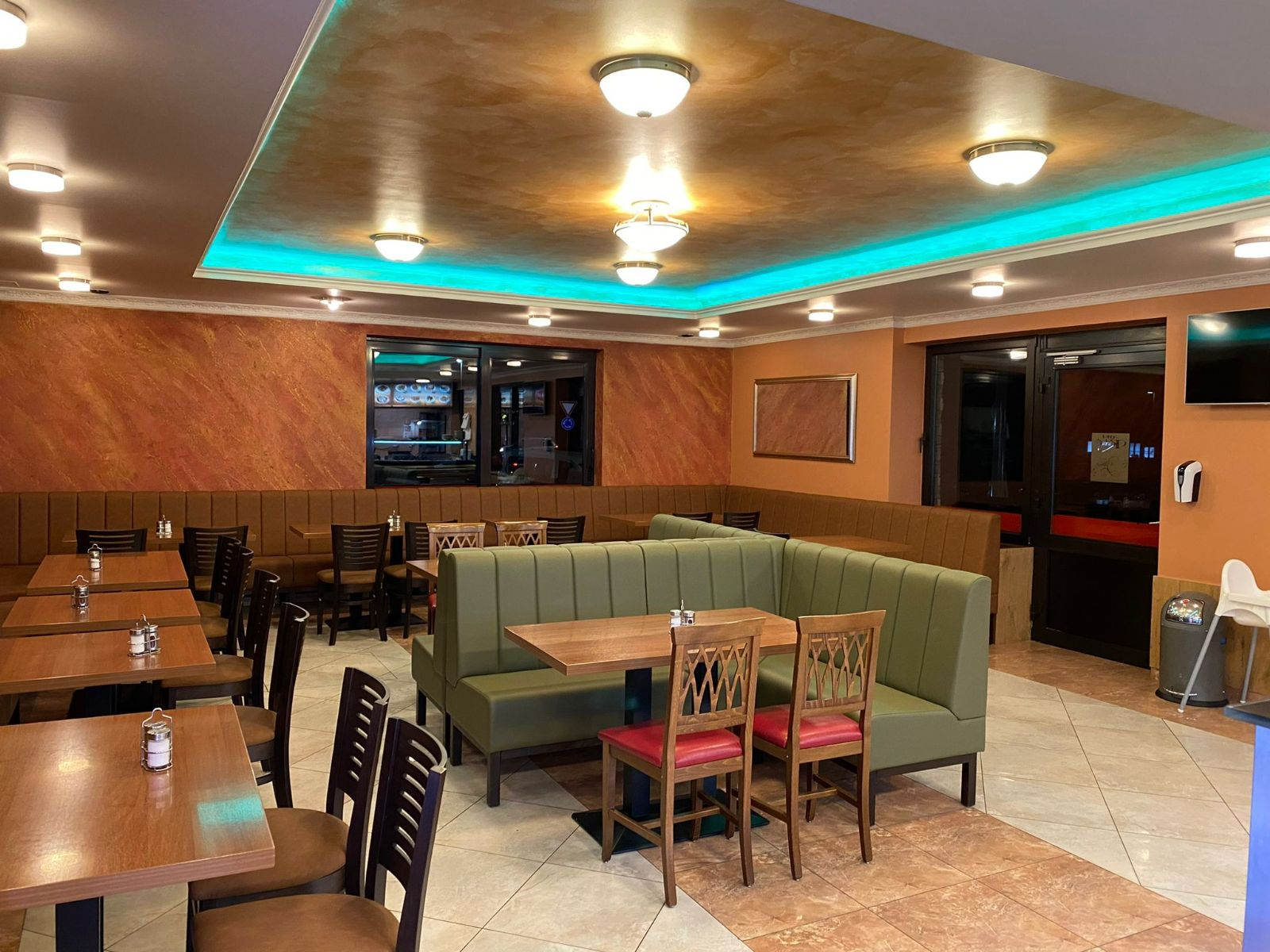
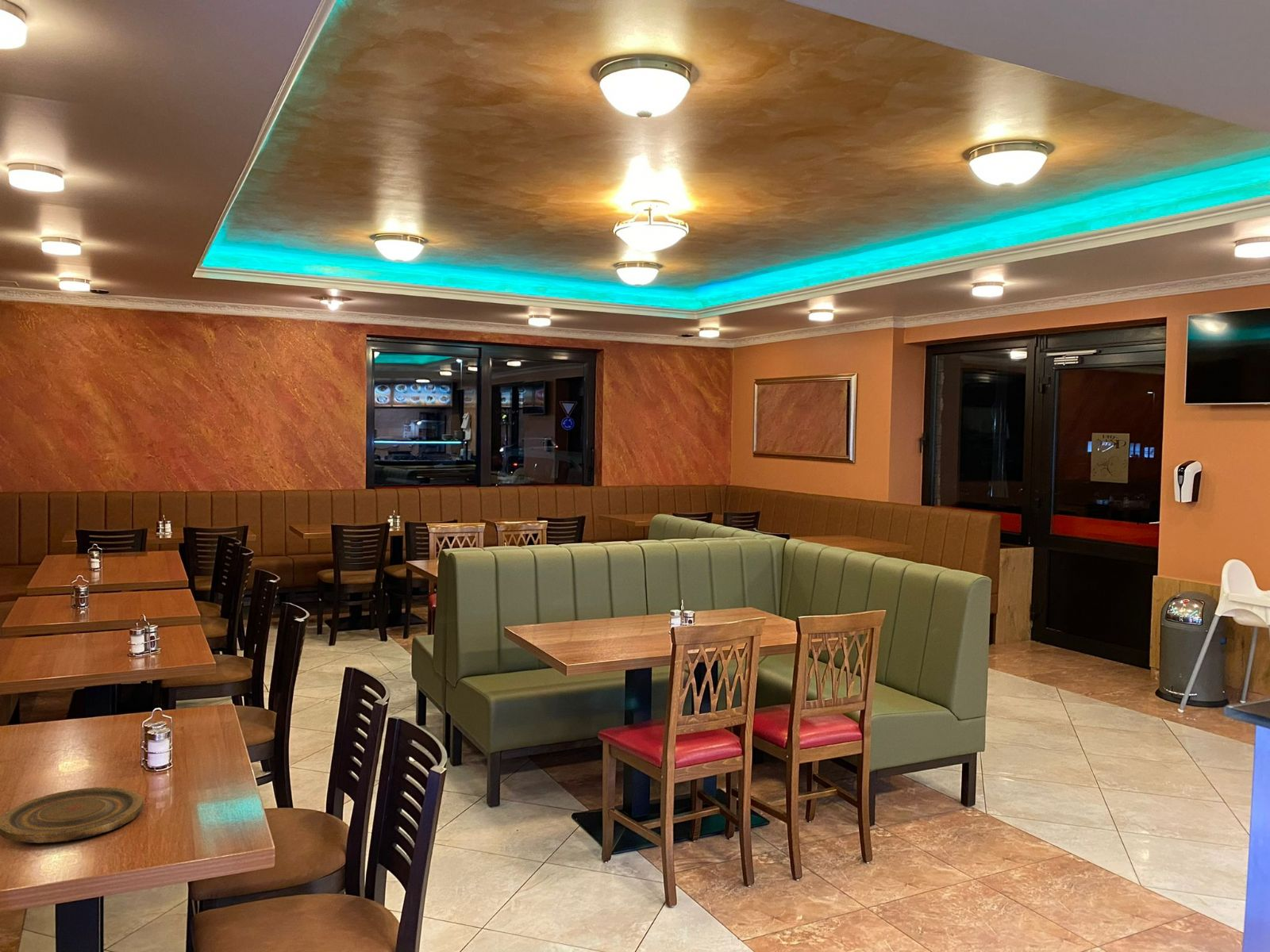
+ plate [0,787,144,844]
